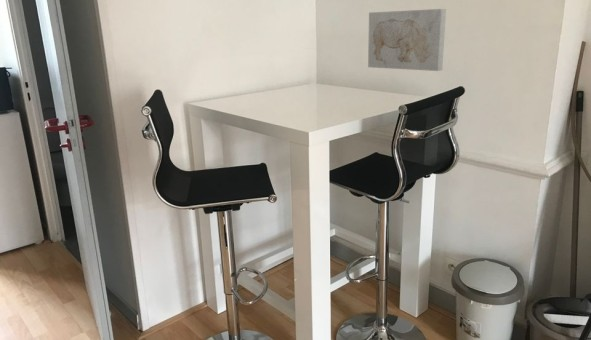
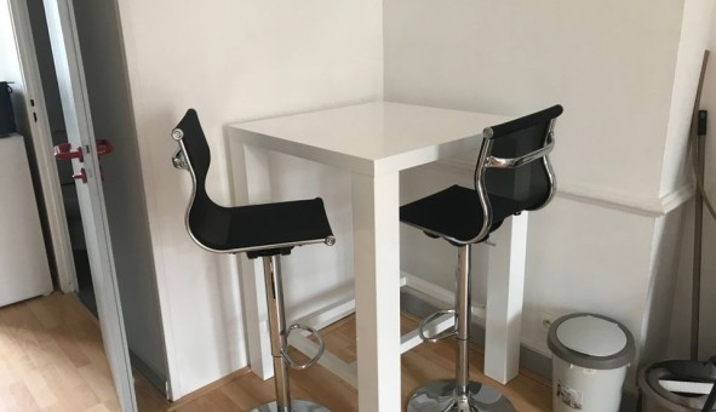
- wall art [367,8,447,72]
